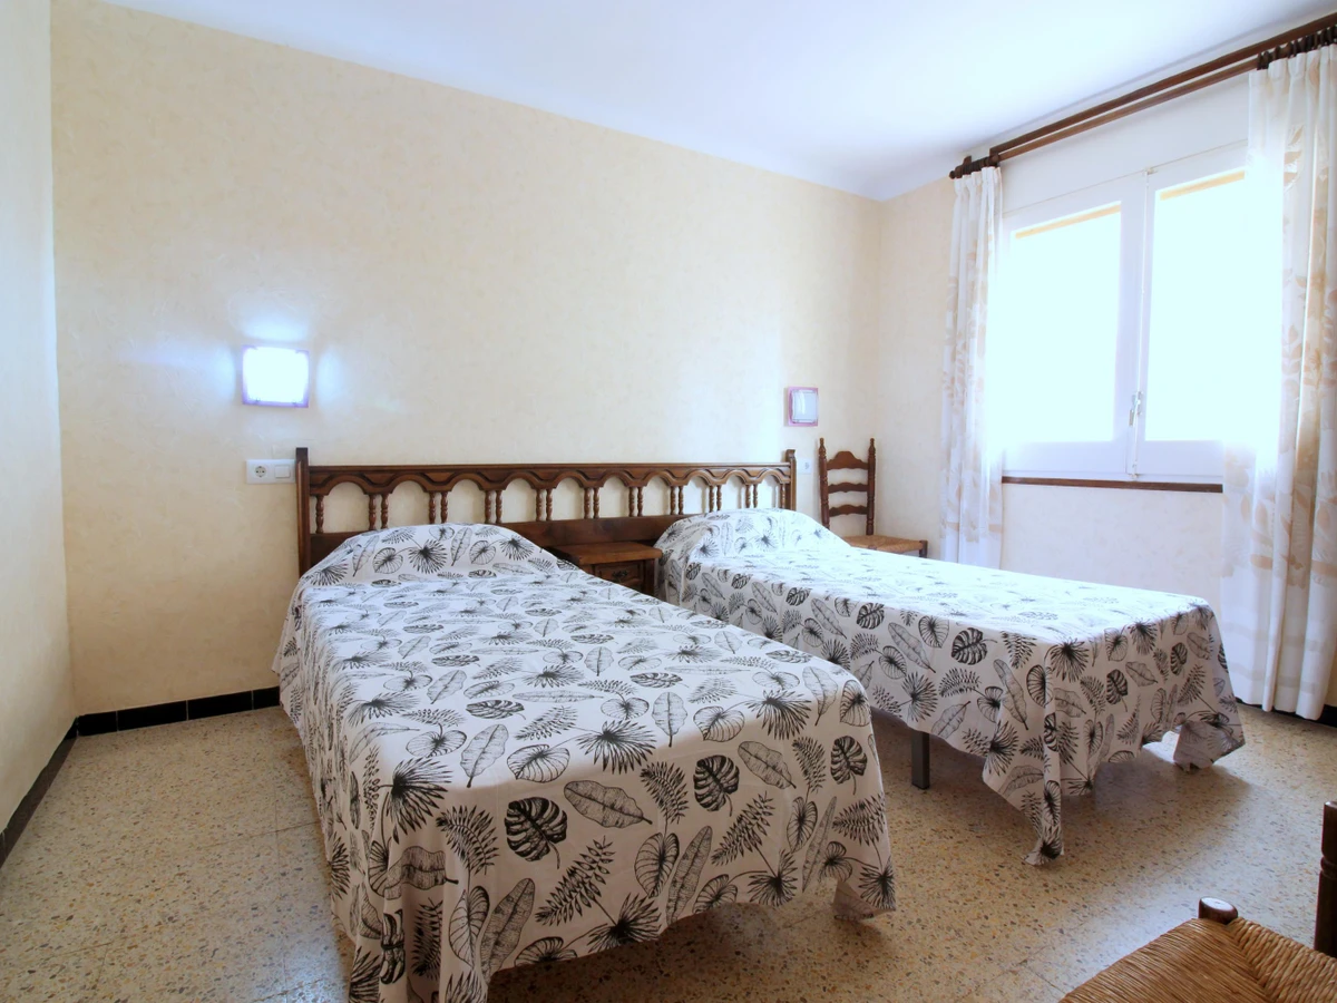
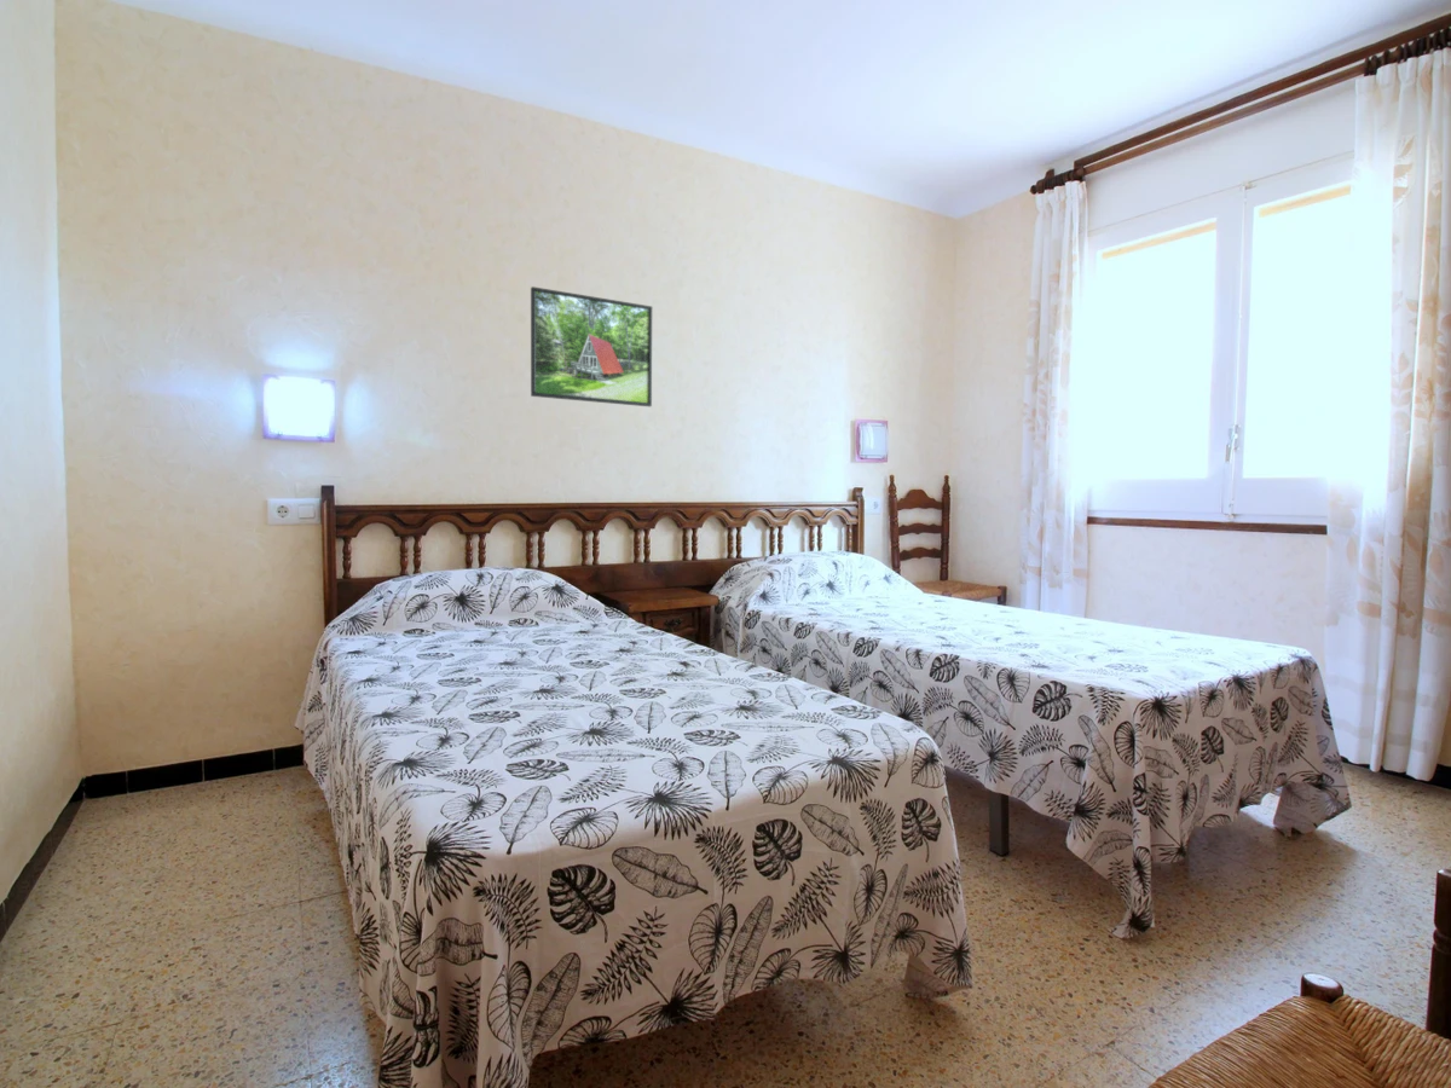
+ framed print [530,285,653,407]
